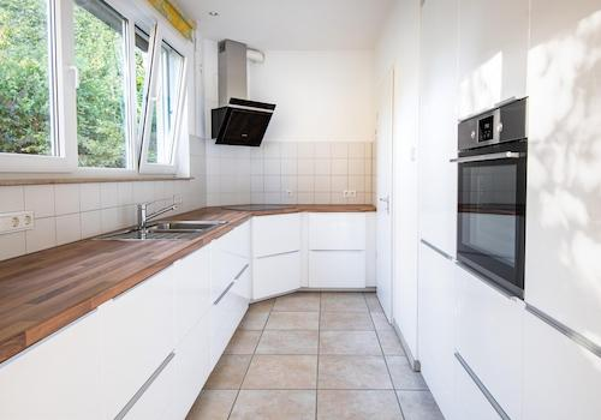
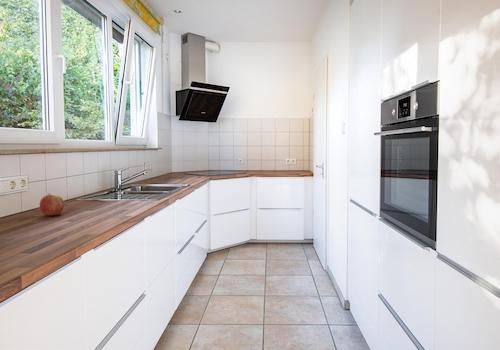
+ fruit [39,192,65,217]
